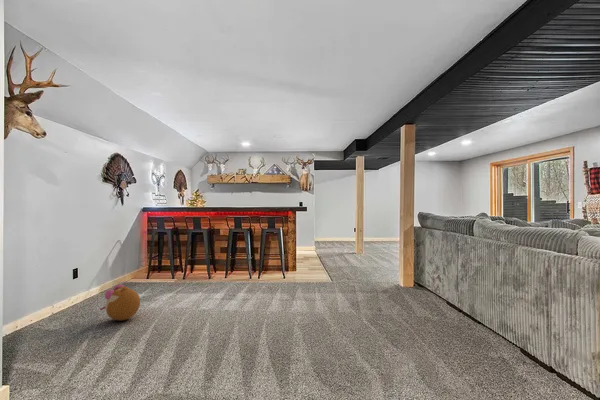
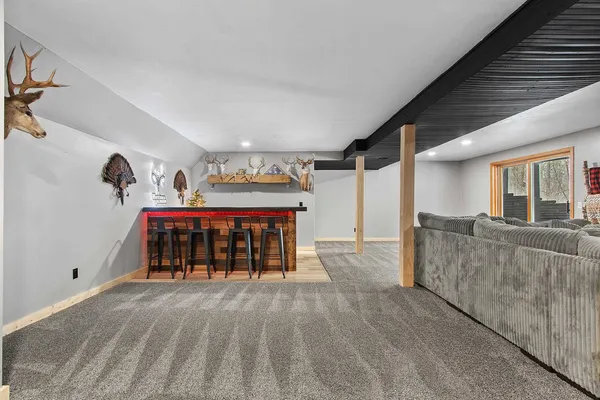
- plush toy [99,284,141,322]
